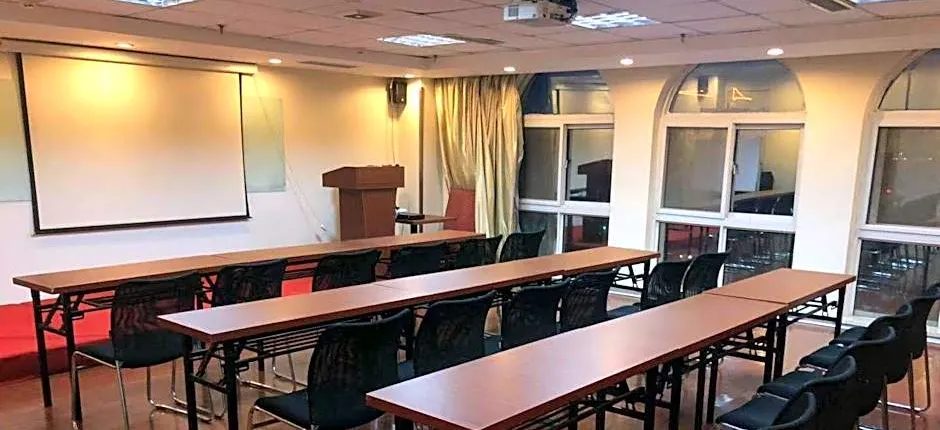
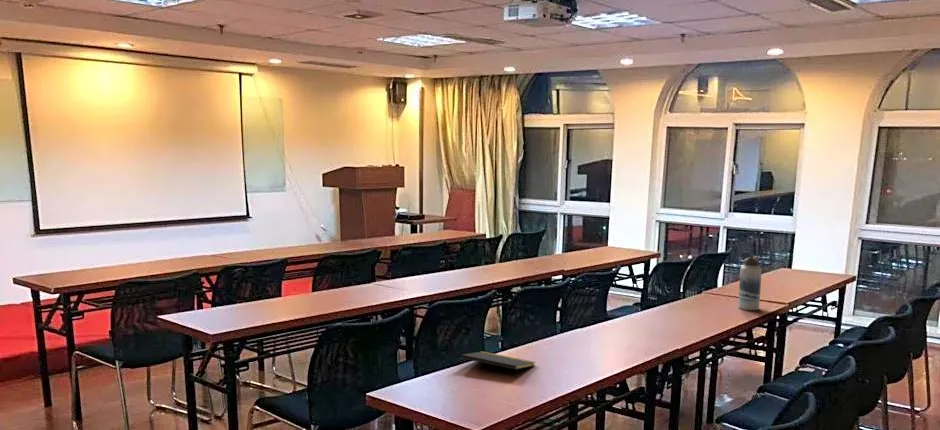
+ notepad [460,351,536,379]
+ water bottle [737,254,763,311]
